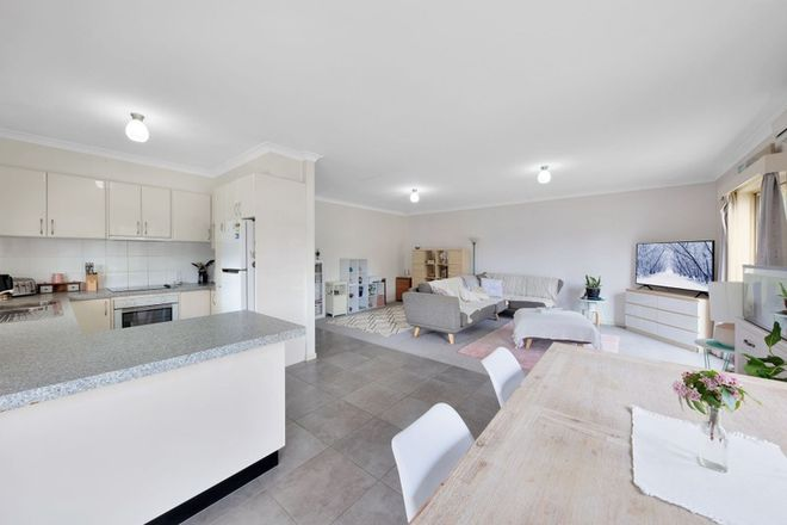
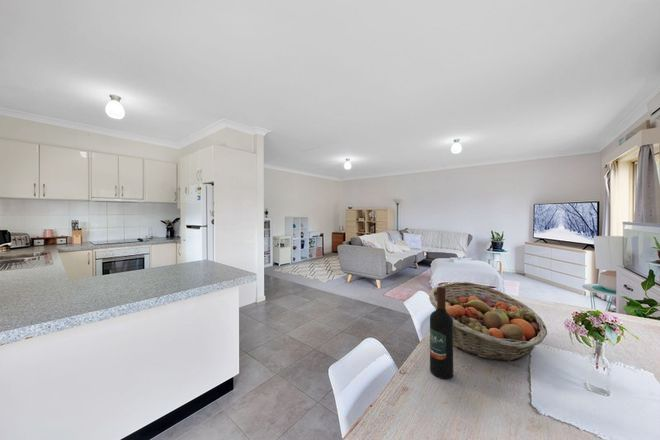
+ fruit basket [428,281,548,363]
+ wine bottle [429,287,454,380]
